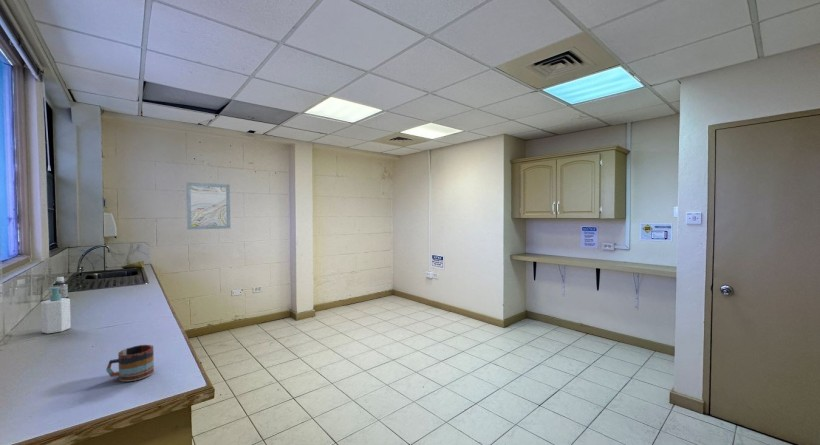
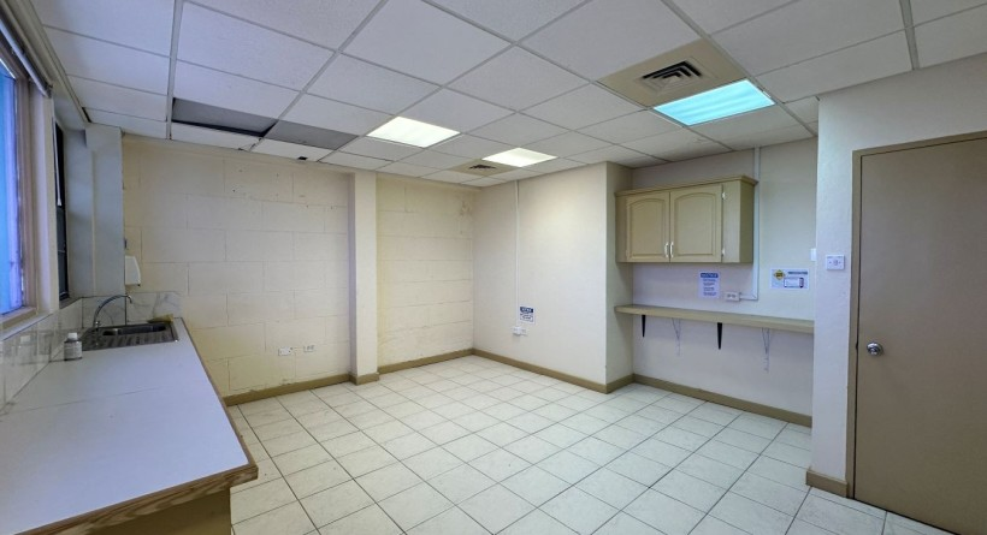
- mug [105,344,155,383]
- soap bottle [40,286,72,335]
- wall art [186,181,231,231]
